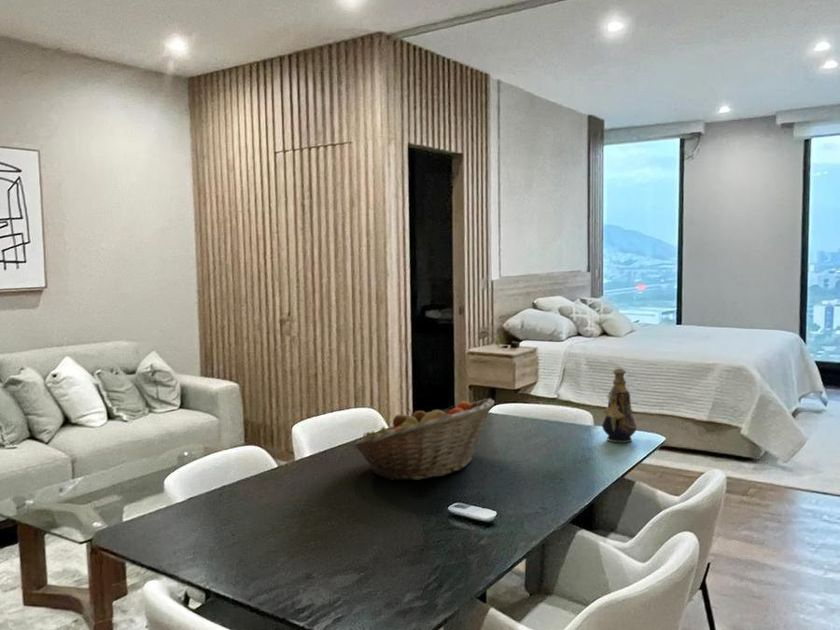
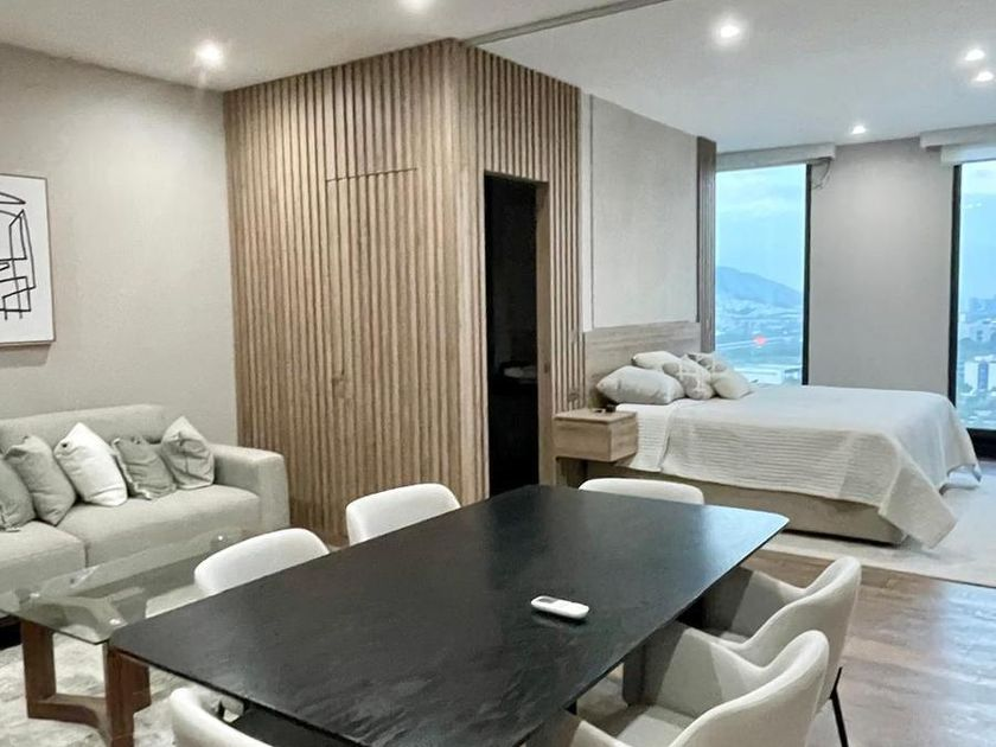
- decorative vase [601,368,638,443]
- fruit basket [352,397,495,482]
